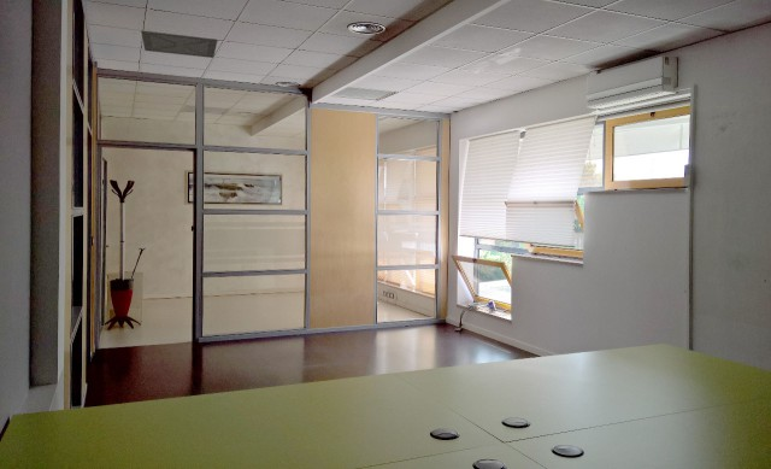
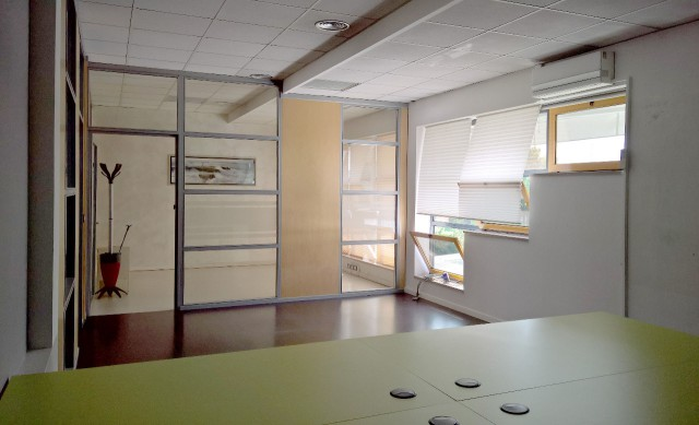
- ceiling vent [140,30,218,59]
